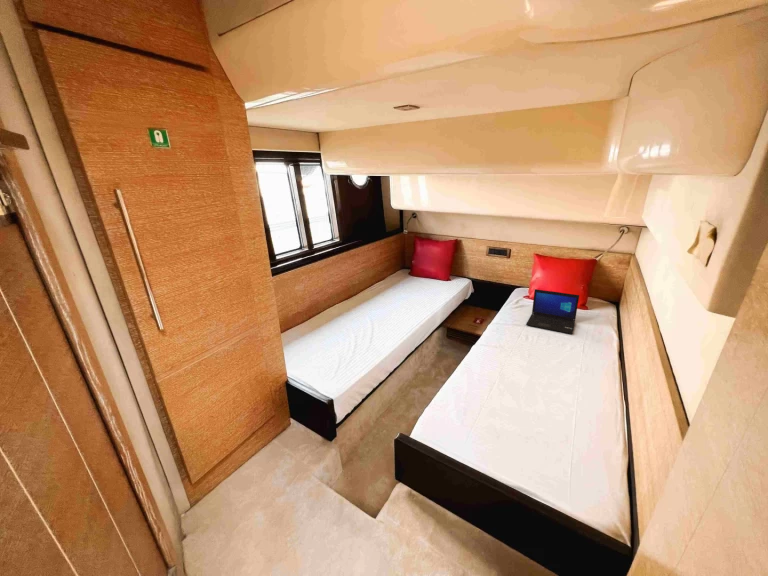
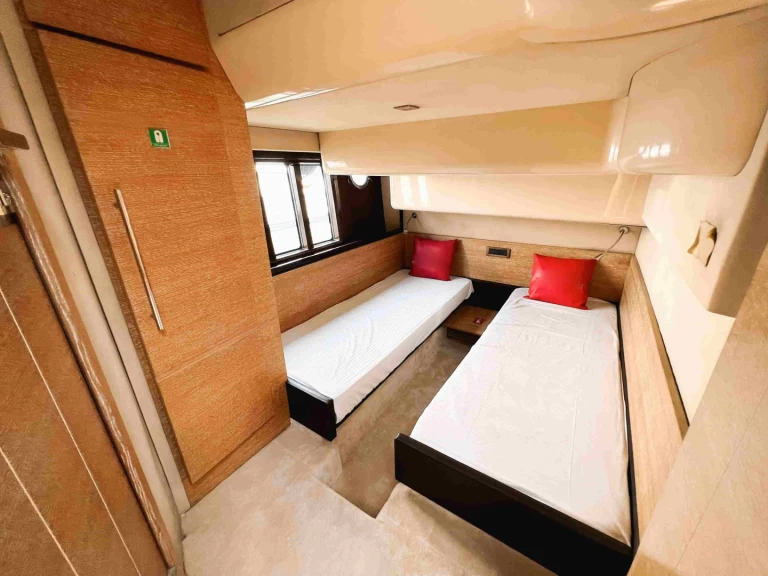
- laptop [525,288,580,335]
